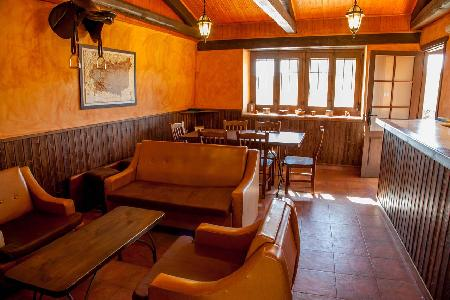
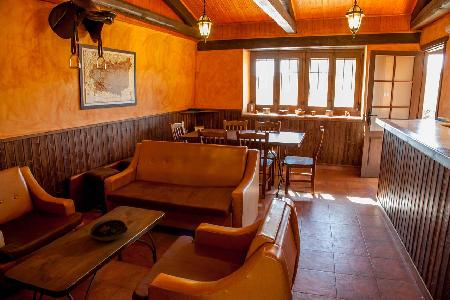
+ ashtray [89,218,129,242]
